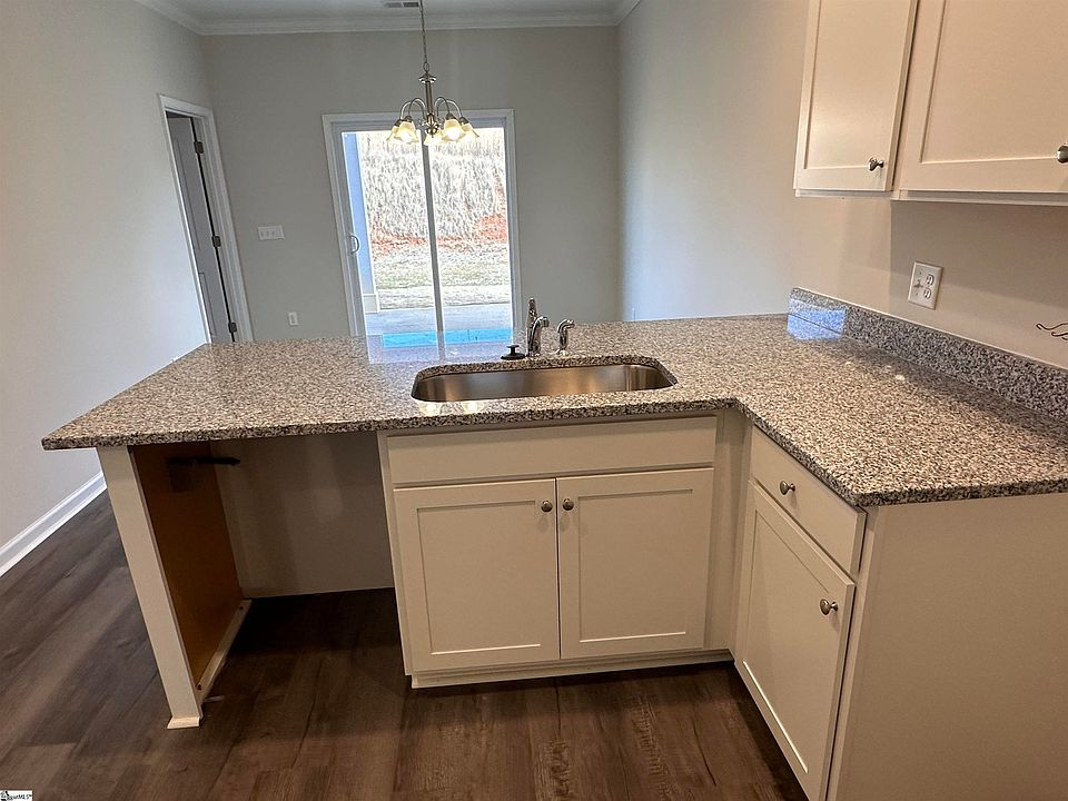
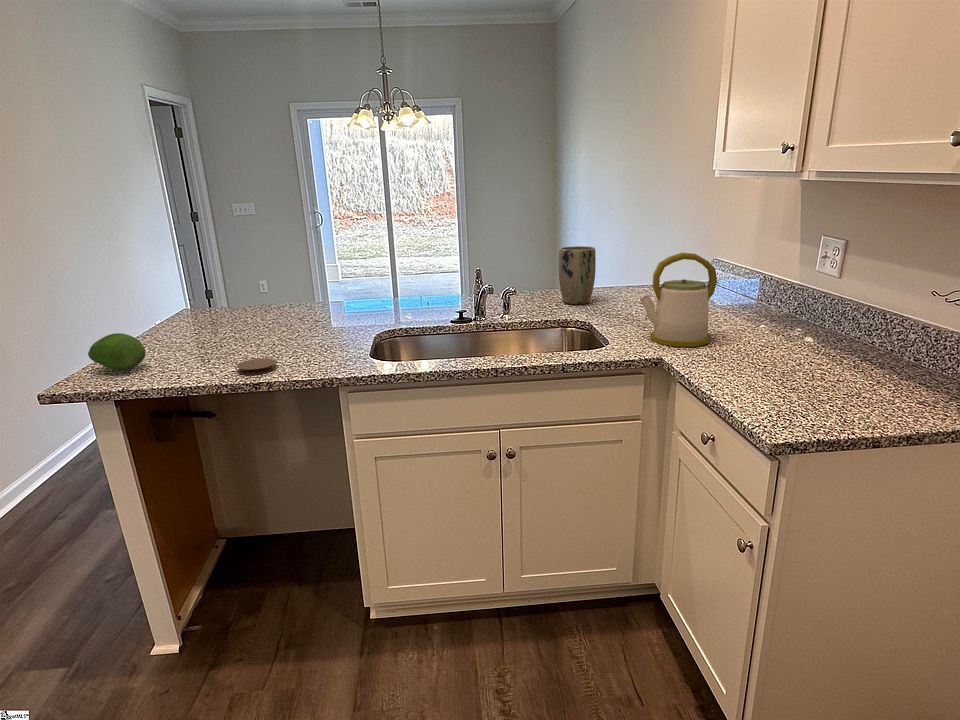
+ coaster [236,357,278,375]
+ plant pot [558,245,597,305]
+ fruit [87,332,147,371]
+ kettle [639,252,718,348]
